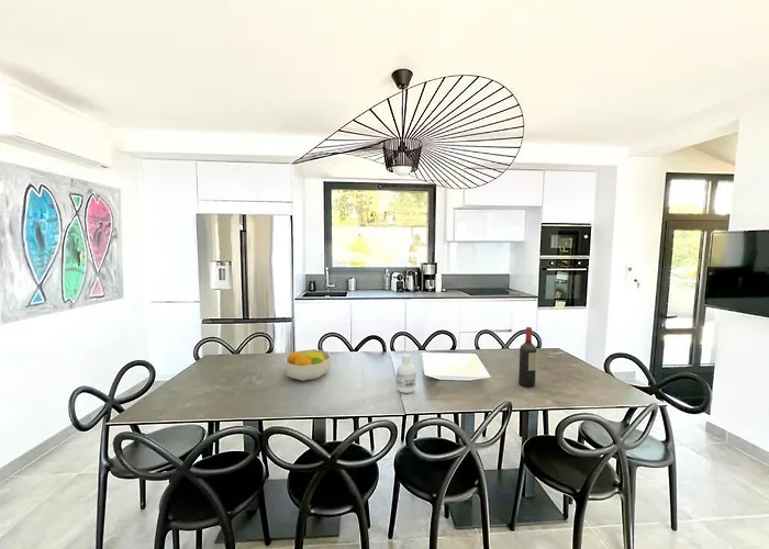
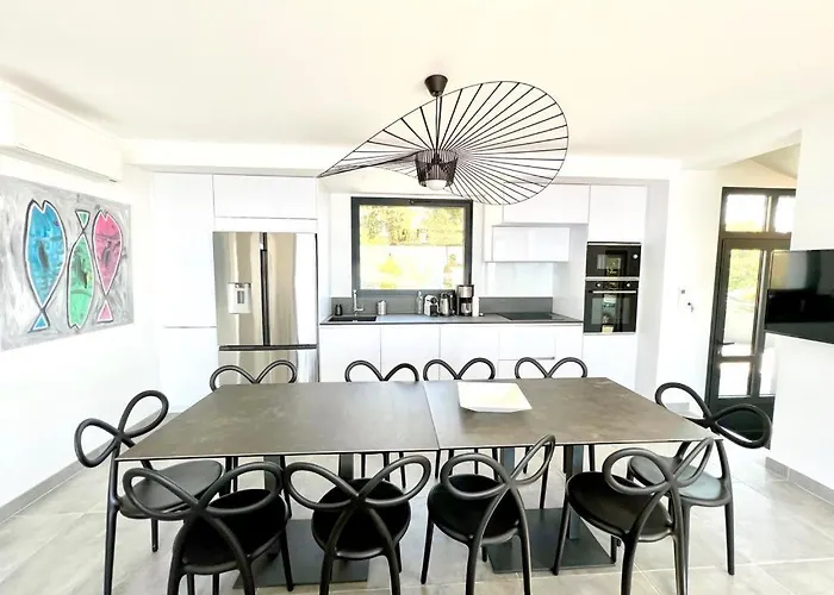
- bottle [395,352,416,394]
- wine bottle [517,326,537,388]
- fruit bowl [283,348,333,382]
